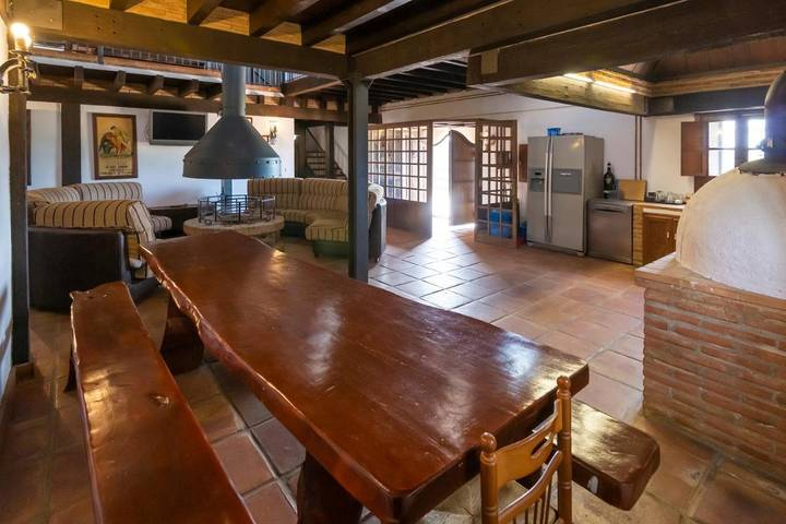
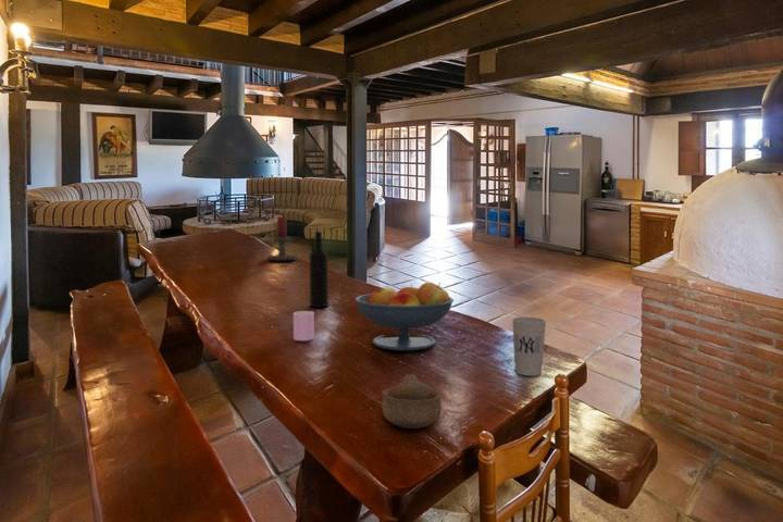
+ fruit bowl [353,282,455,351]
+ cup [293,310,315,341]
+ candle holder [256,215,299,262]
+ cup [511,316,547,377]
+ wine bottle [309,231,330,309]
+ bowl [381,373,442,430]
